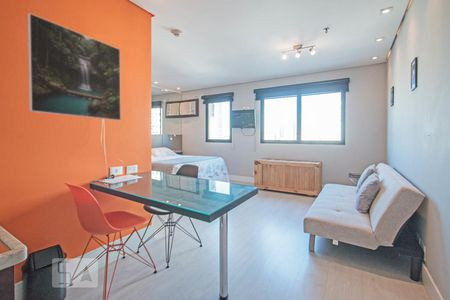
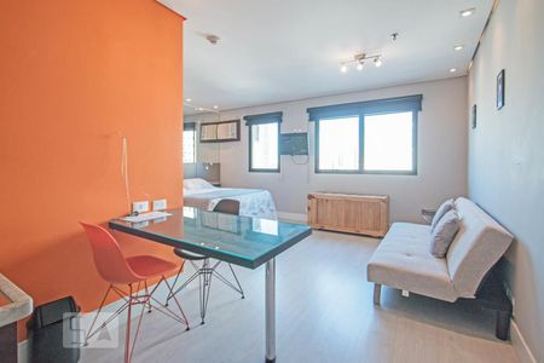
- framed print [27,12,122,122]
